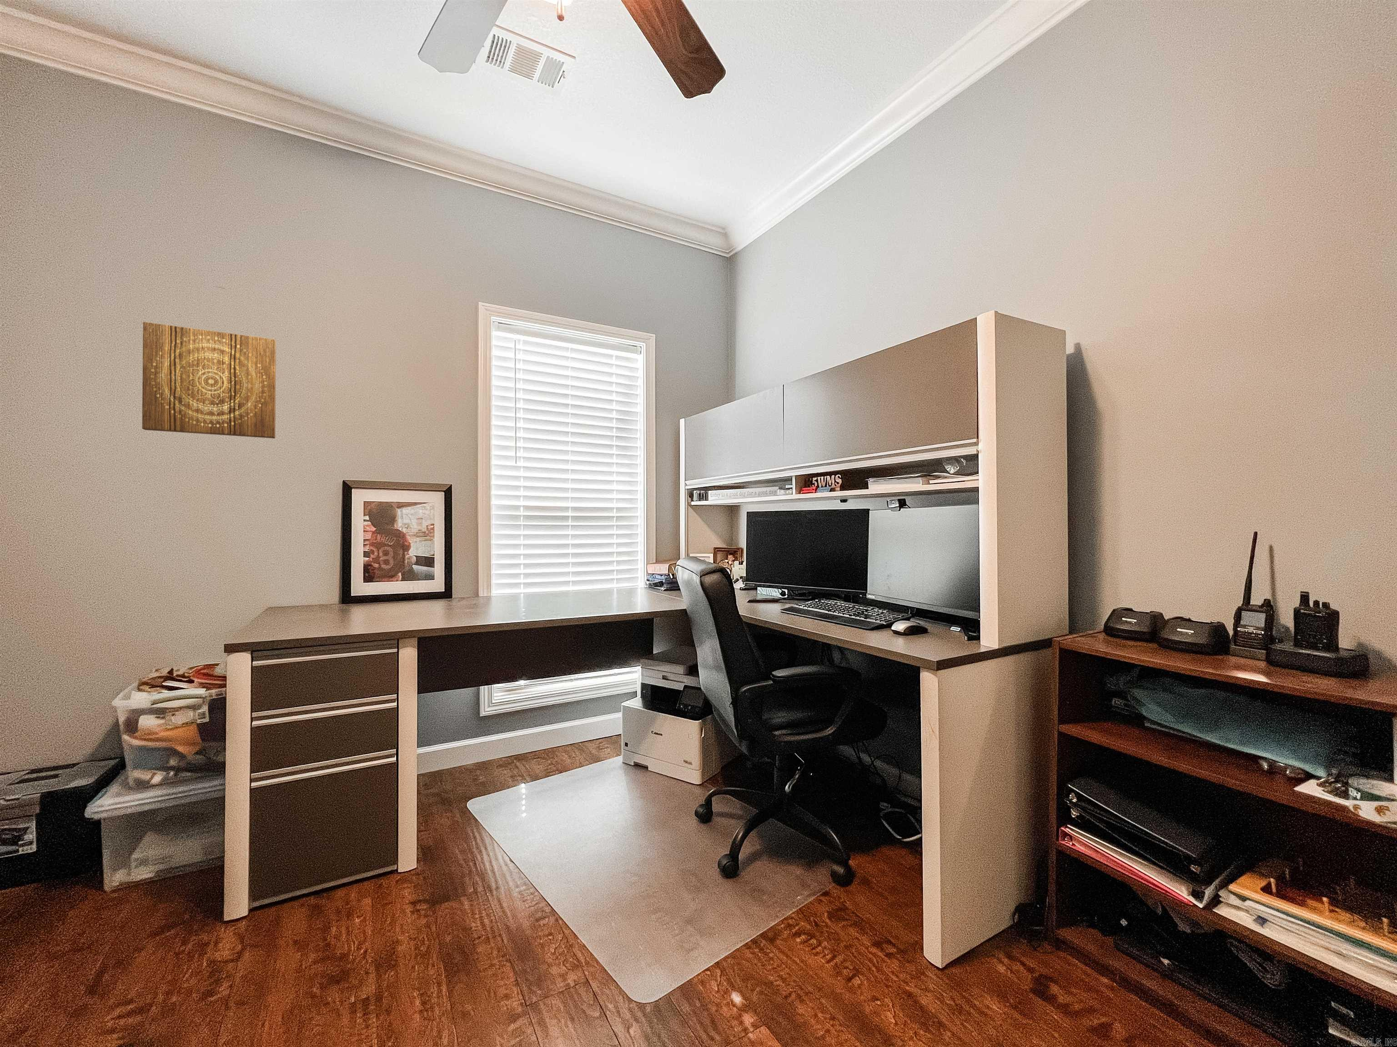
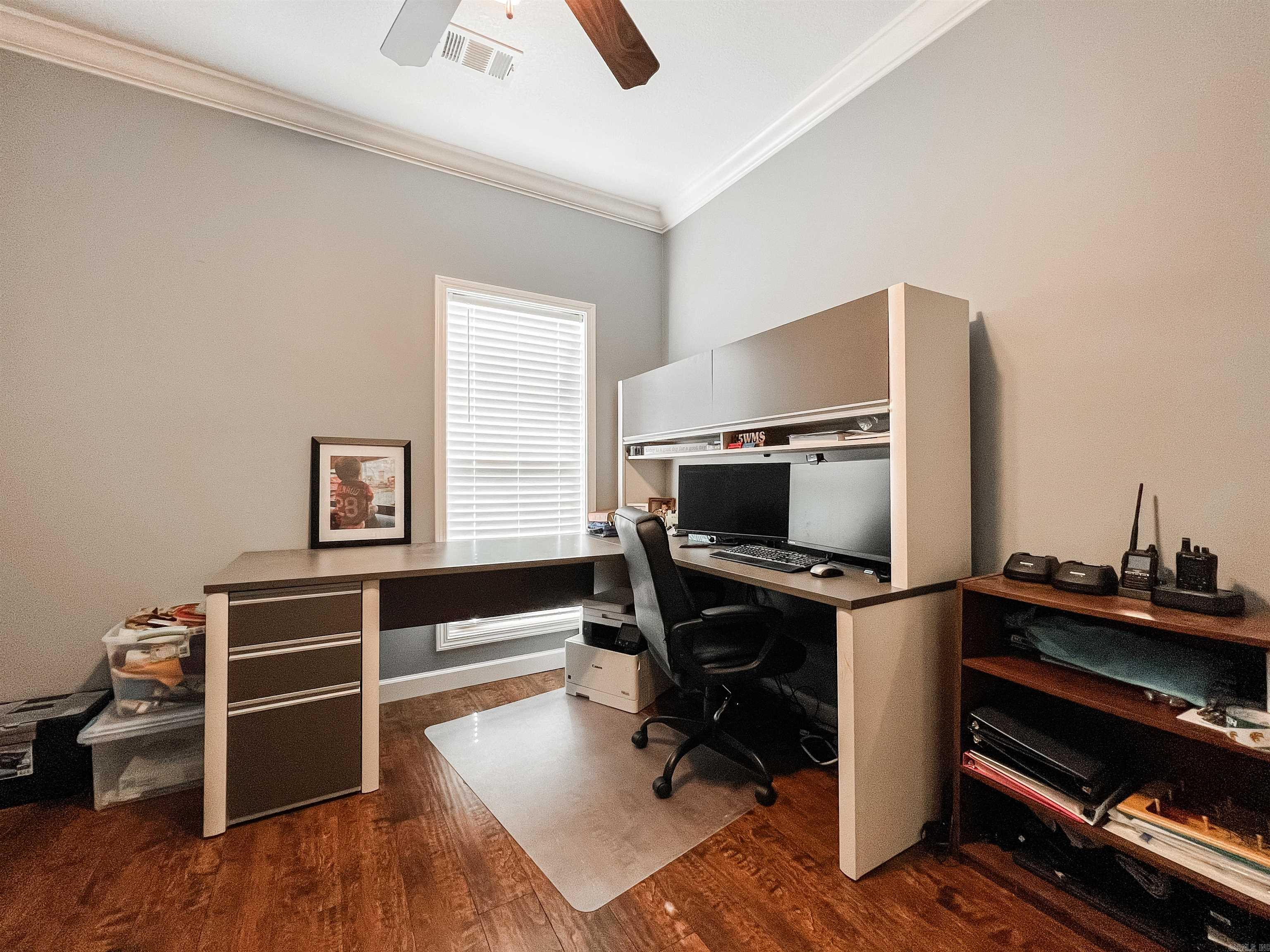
- wall art [142,321,276,439]
